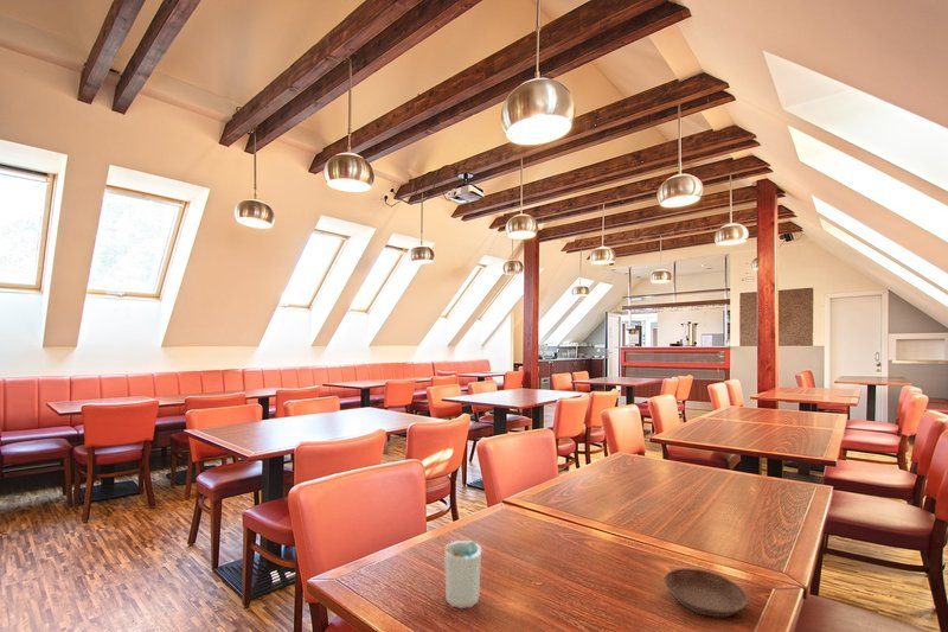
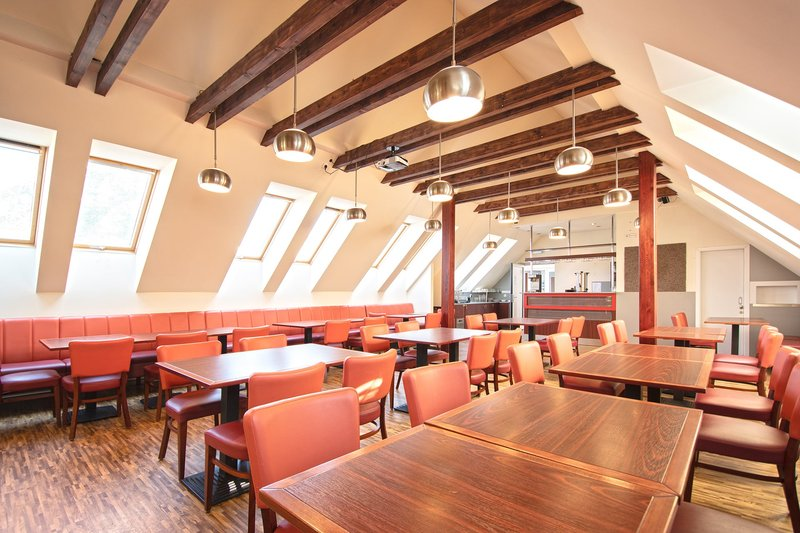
- saucer [662,567,749,618]
- cup [442,540,482,609]
